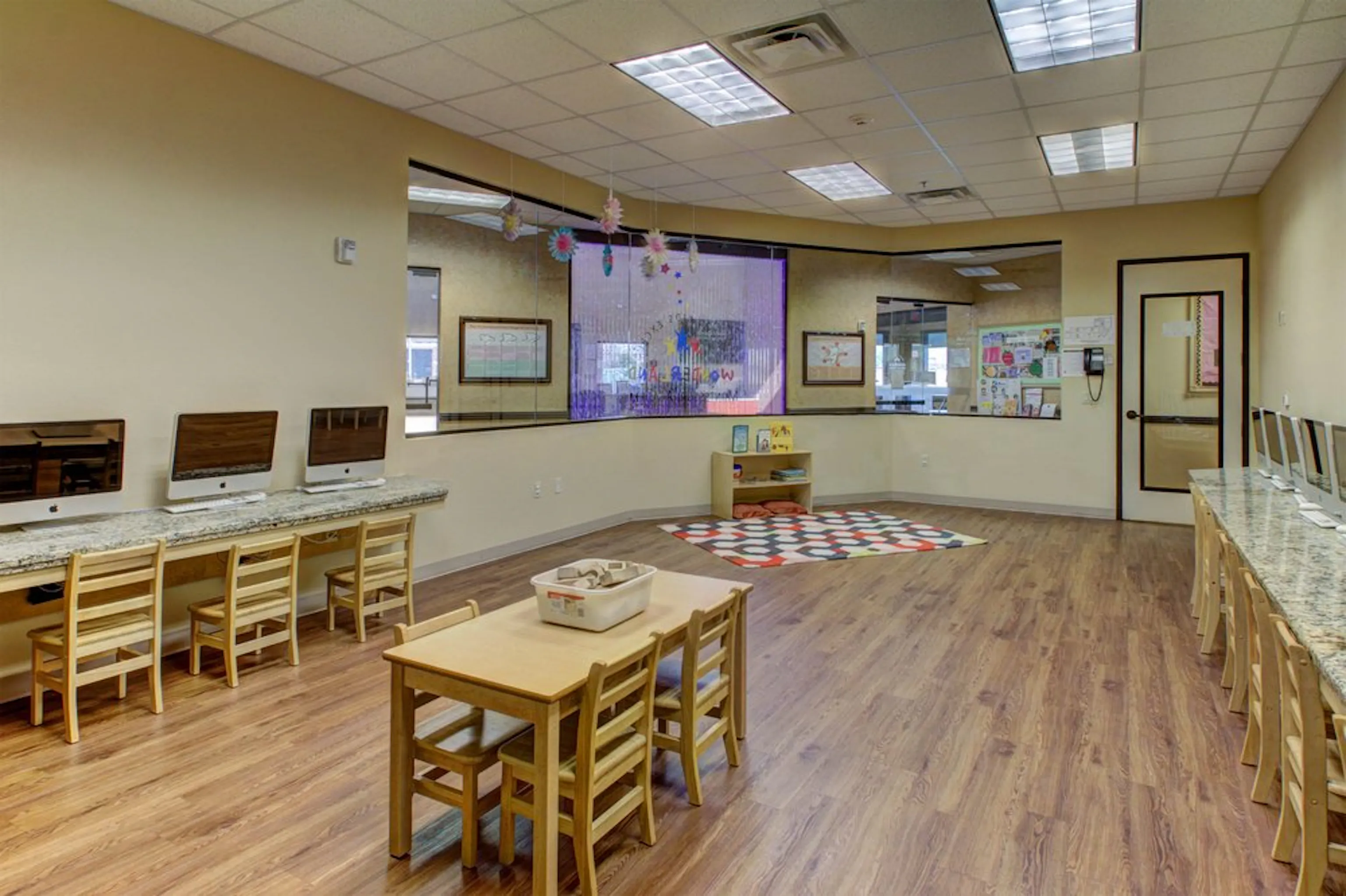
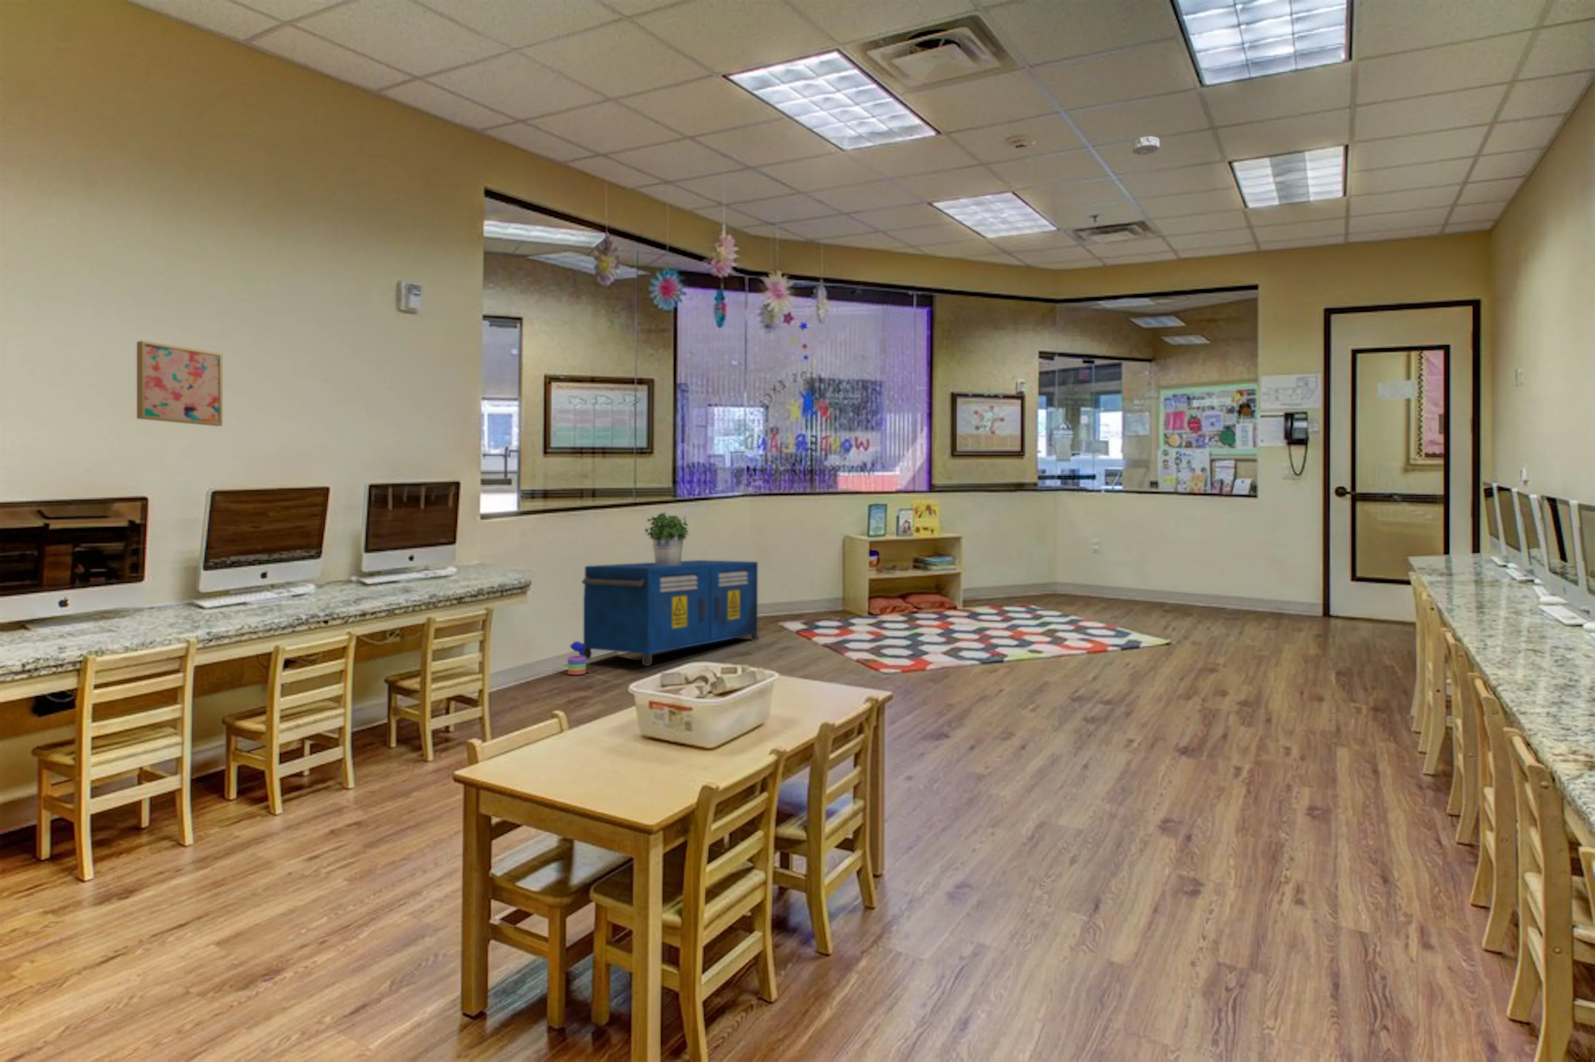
+ wall art [136,340,223,427]
+ storage cabinet [581,559,760,666]
+ smoke detector [1132,135,1160,155]
+ potted plant [645,512,690,565]
+ stacking toy [566,640,587,676]
